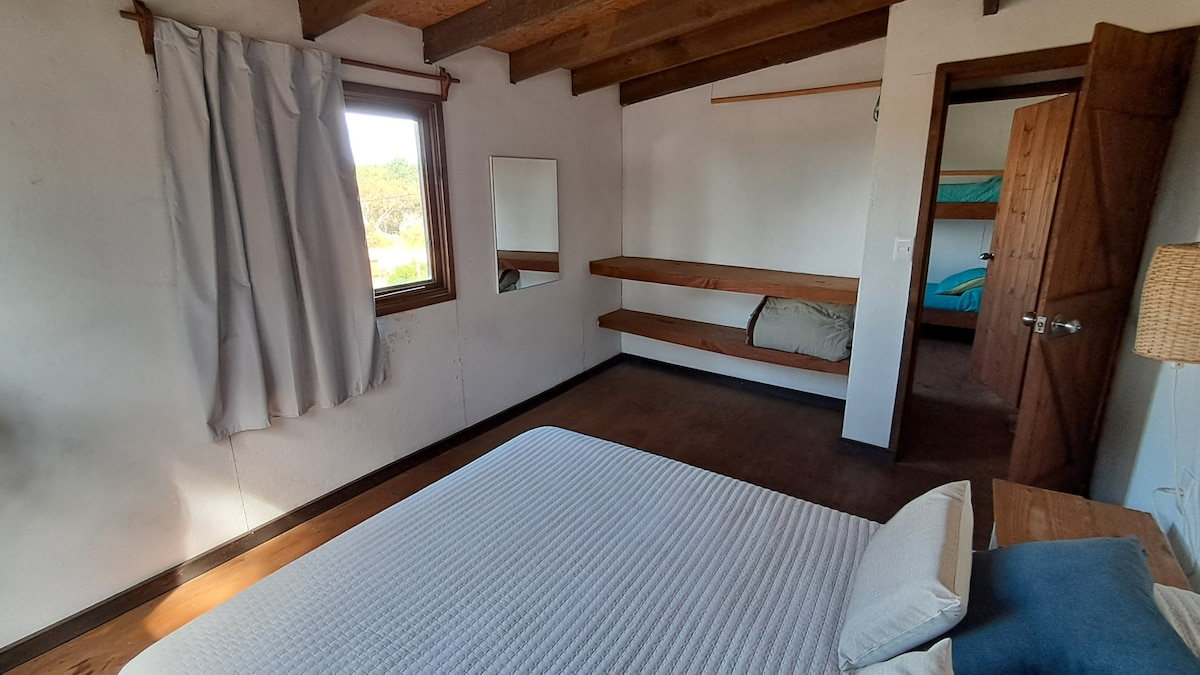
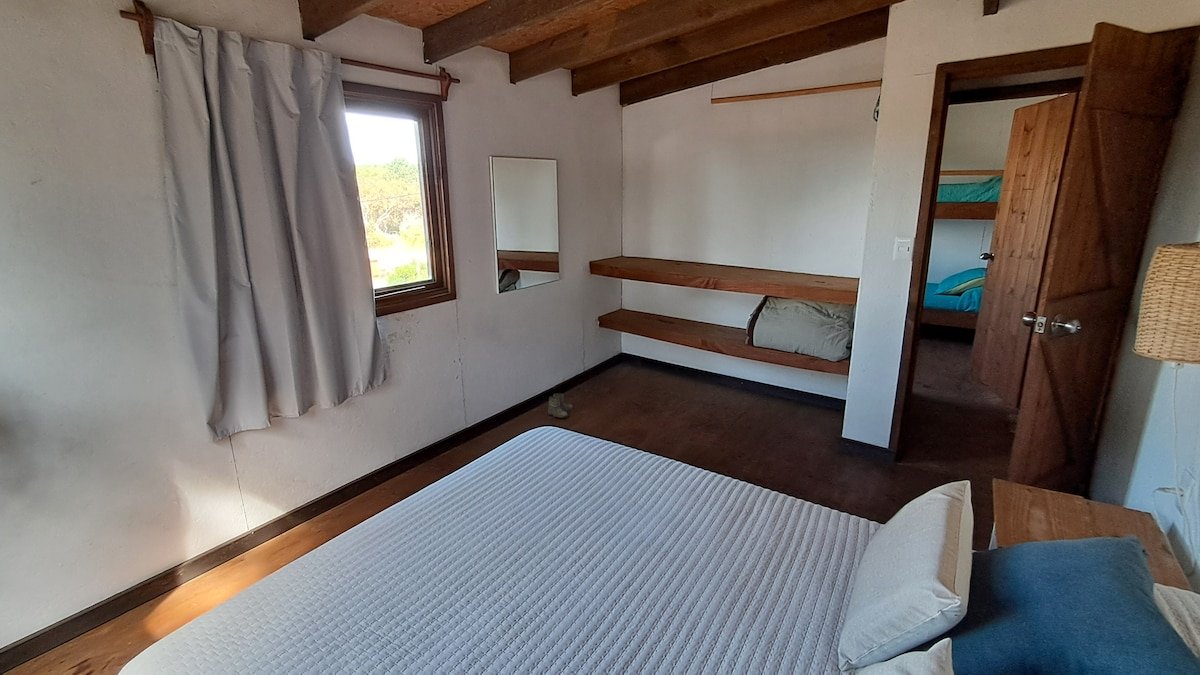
+ boots [547,393,574,419]
